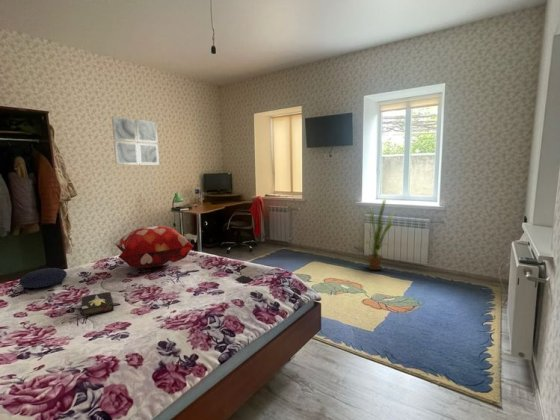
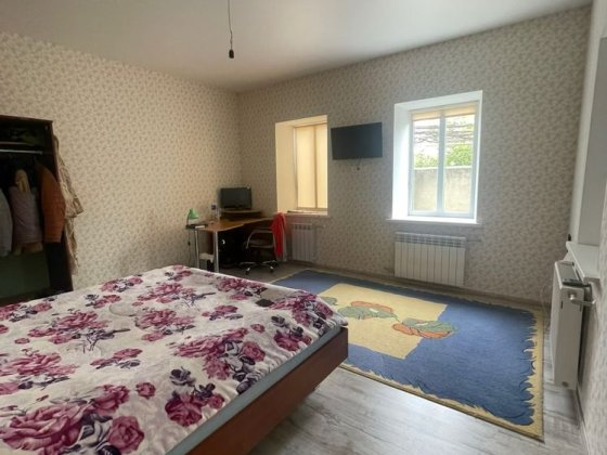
- wall art [111,116,160,166]
- cushion [18,267,68,289]
- hardback book [81,291,115,318]
- house plant [361,197,397,271]
- decorative pillow [114,225,195,269]
